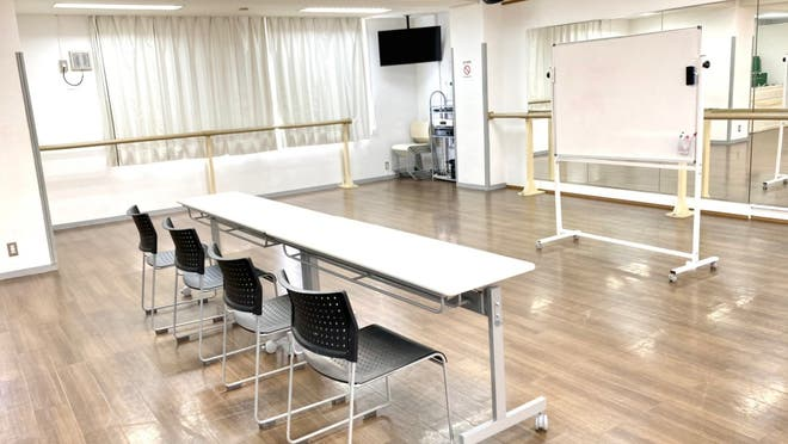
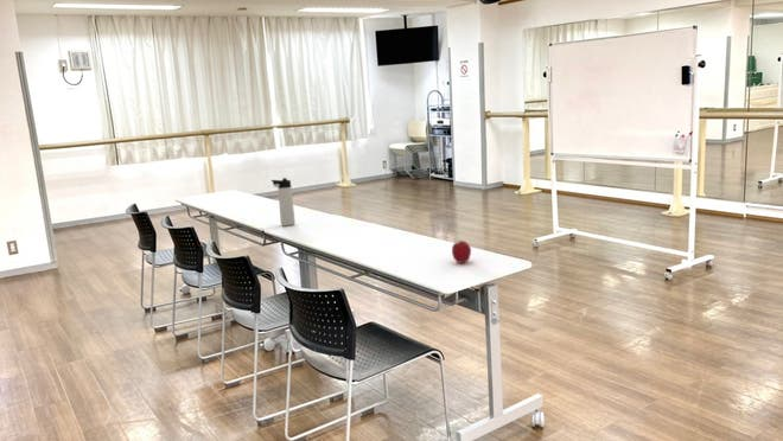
+ thermos bottle [270,177,297,228]
+ fruit [451,239,472,264]
